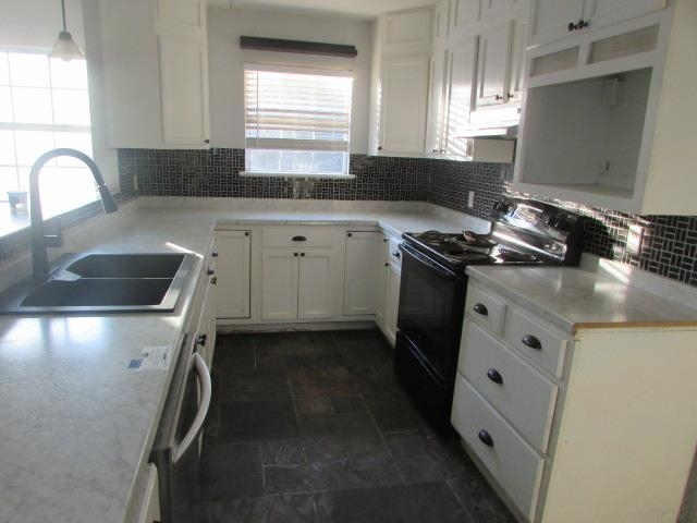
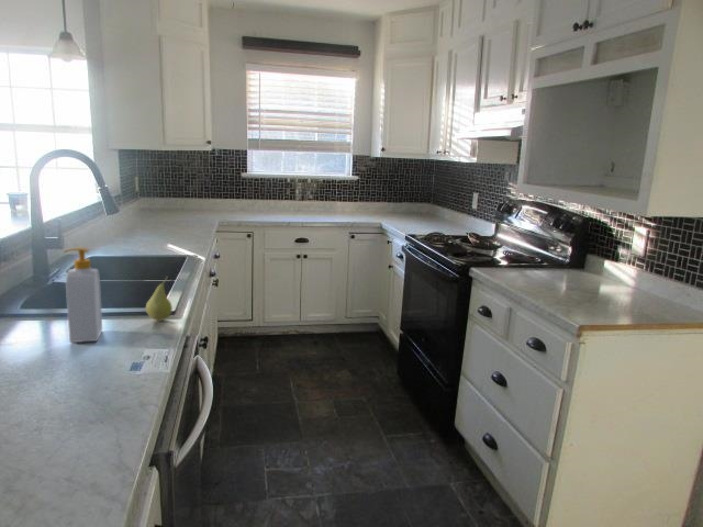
+ fruit [145,276,174,322]
+ soap bottle [63,247,103,344]
